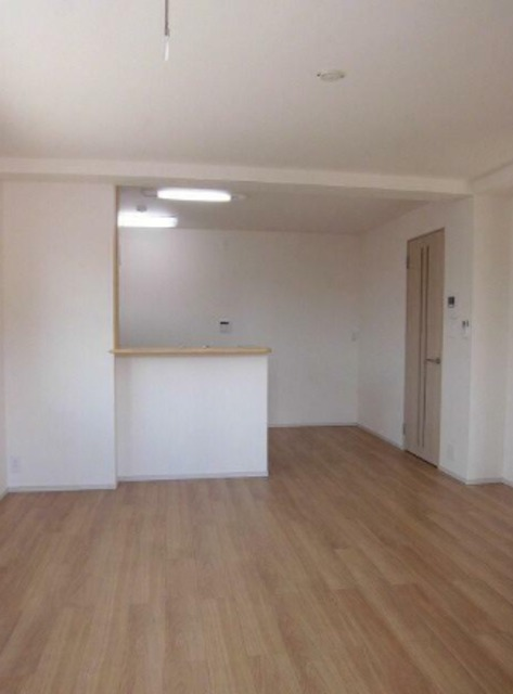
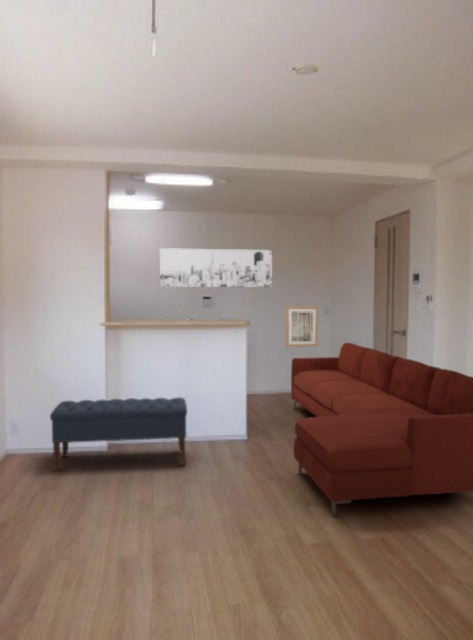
+ sofa [290,342,473,519]
+ bench [49,396,188,472]
+ wall art [159,247,273,288]
+ wall art [285,305,319,348]
